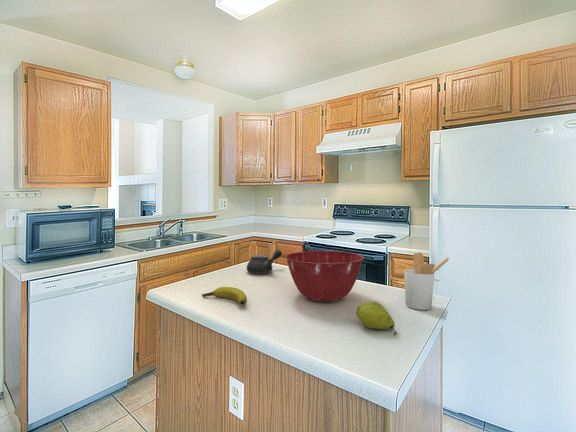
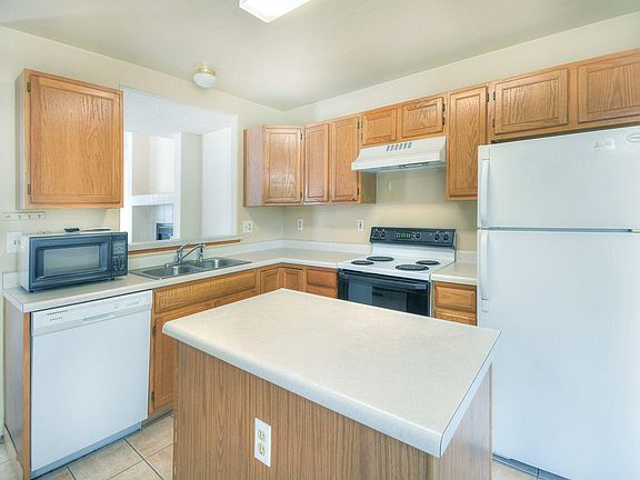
- banana [201,286,248,306]
- mixing bowl [285,250,365,303]
- teapot [246,249,283,274]
- fruit [355,300,397,336]
- utensil holder [403,252,450,311]
